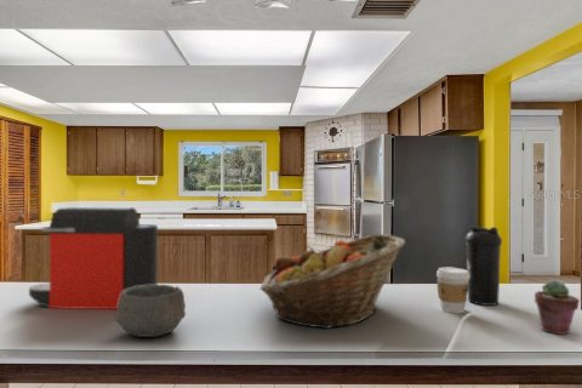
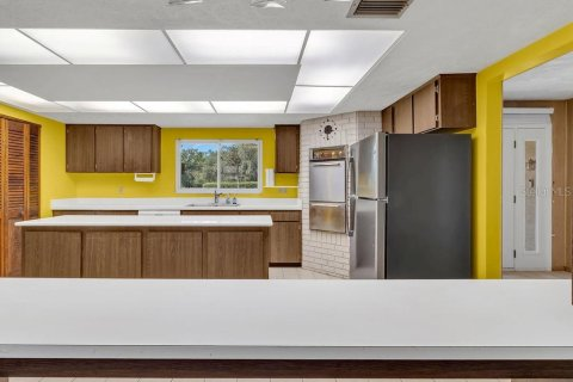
- potted succulent [534,279,581,336]
- fruit basket [259,233,406,330]
- bowl [114,284,187,338]
- water bottle [464,226,503,307]
- coffee maker [28,206,159,310]
- coffee cup [435,266,469,314]
